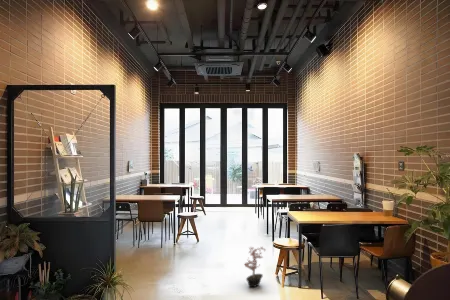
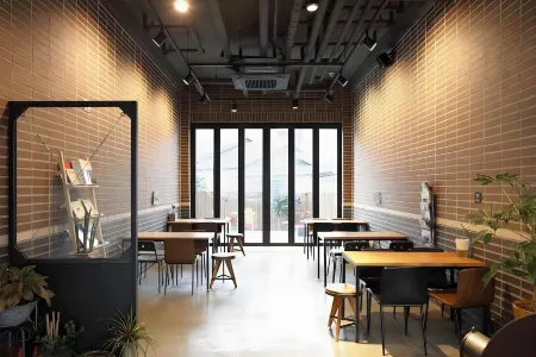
- potted plant [243,245,267,288]
